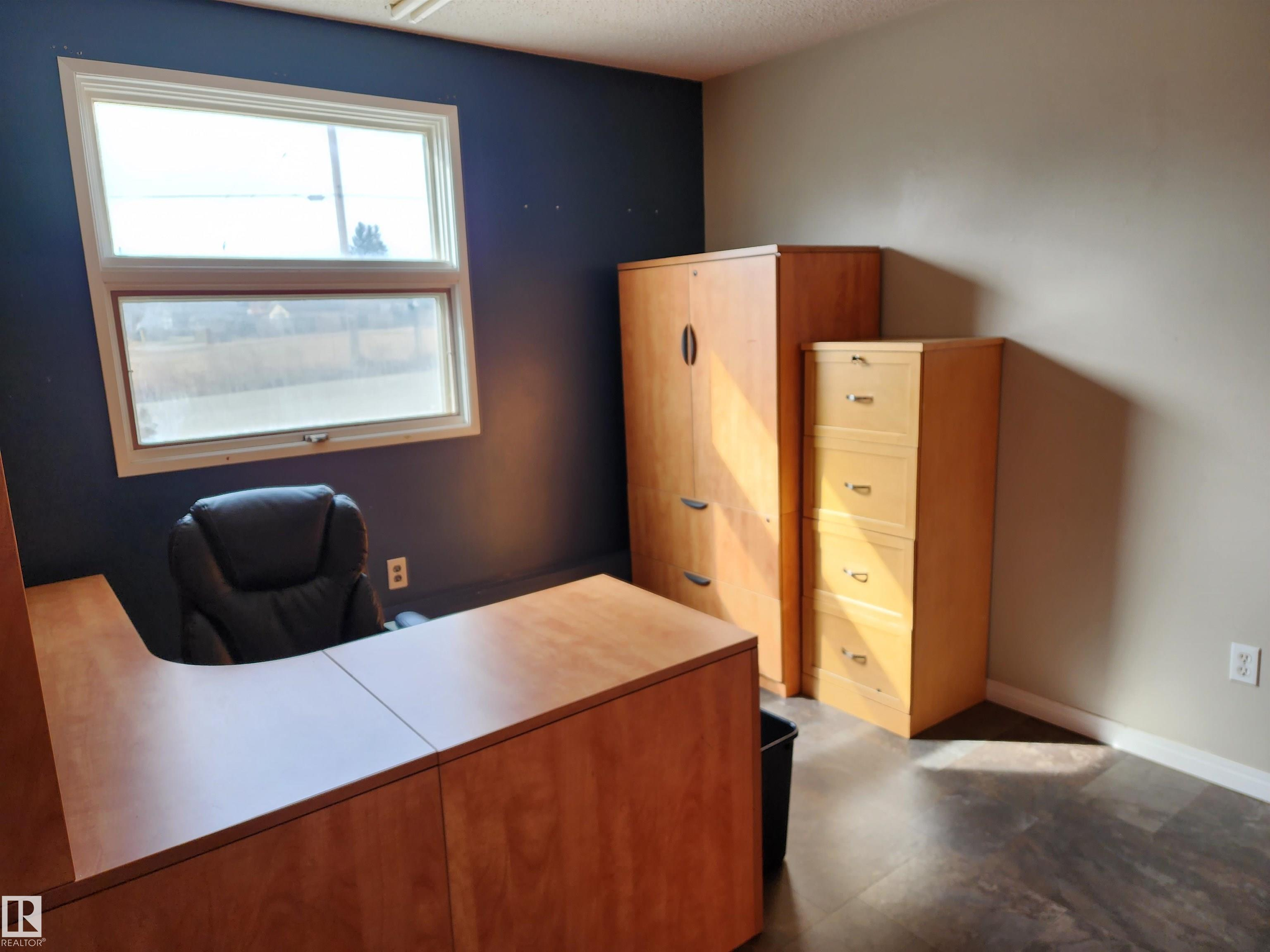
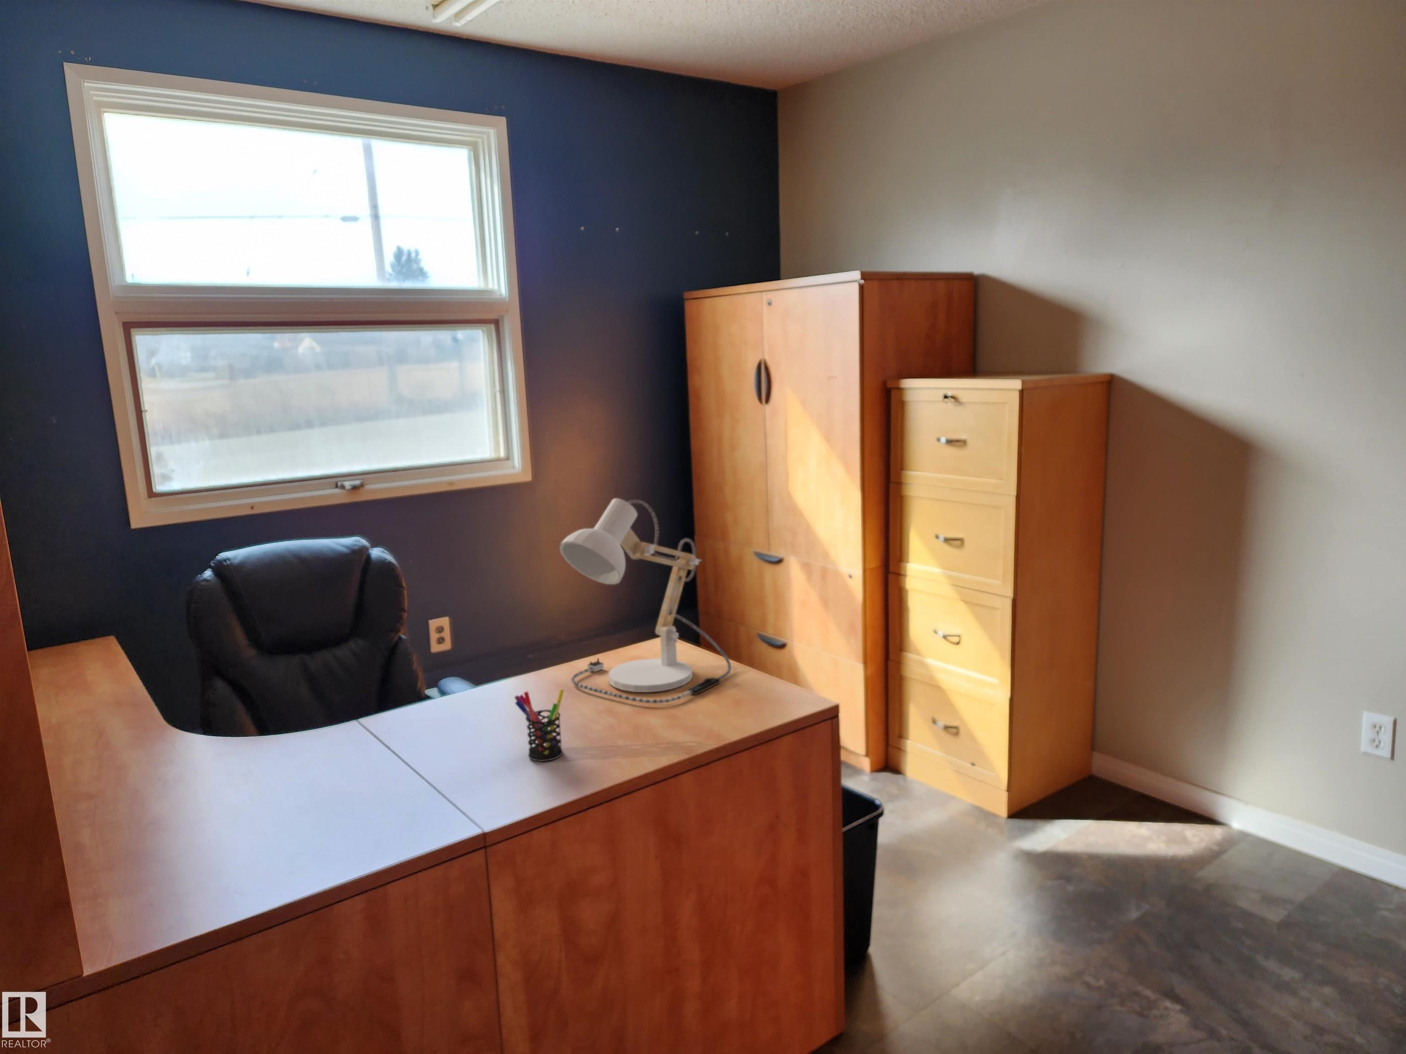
+ desk lamp [559,498,732,704]
+ pen holder [514,689,565,762]
